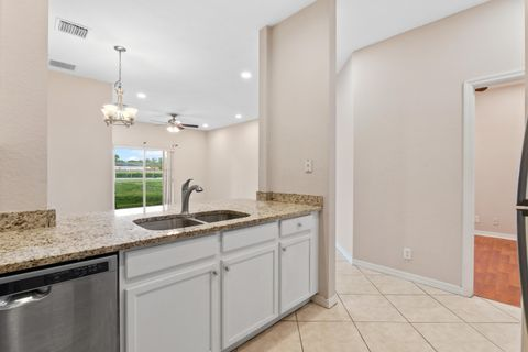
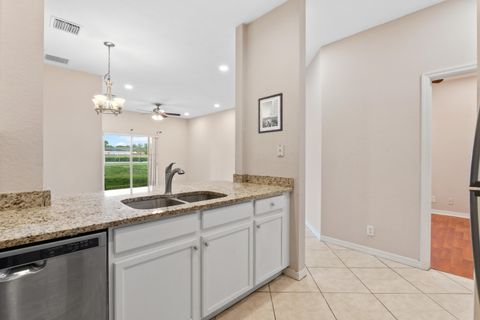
+ wall art [257,92,284,135]
